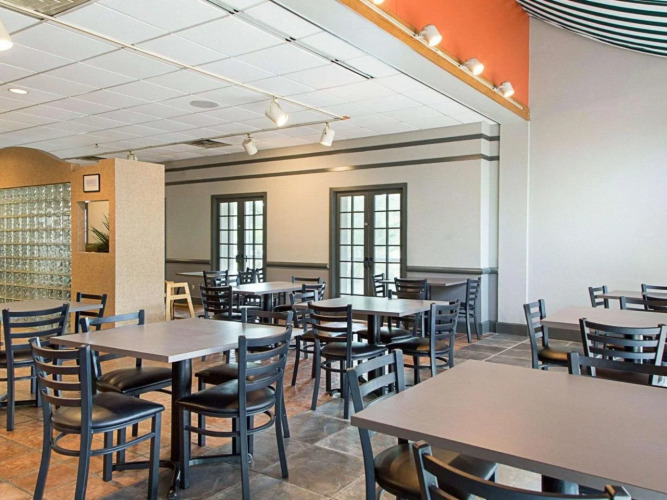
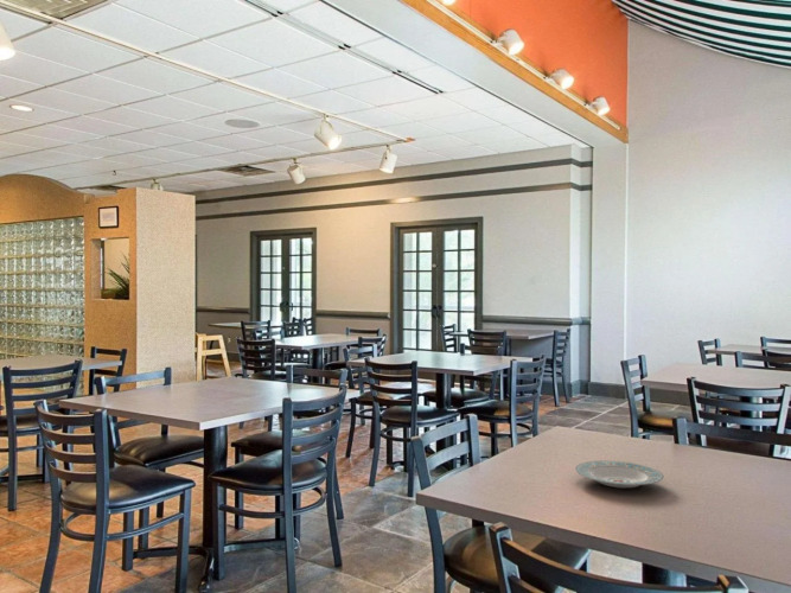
+ plate [574,459,665,489]
